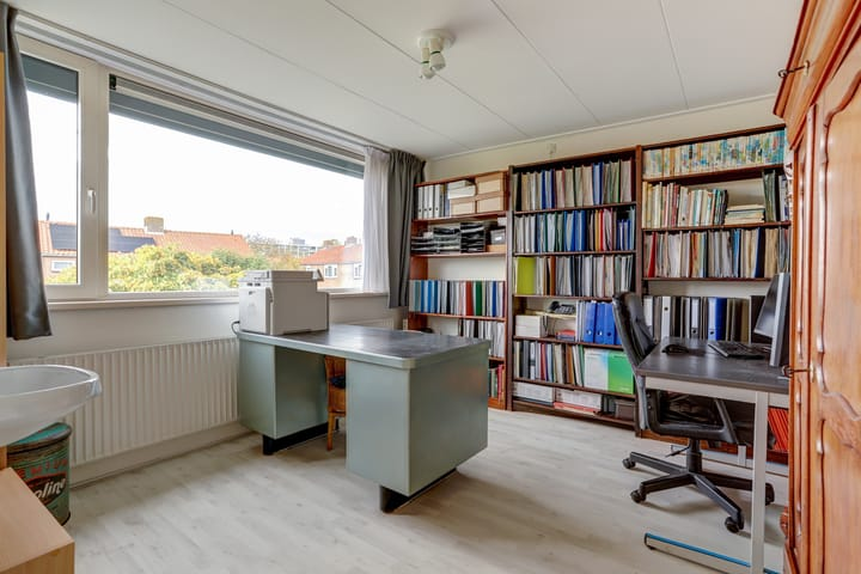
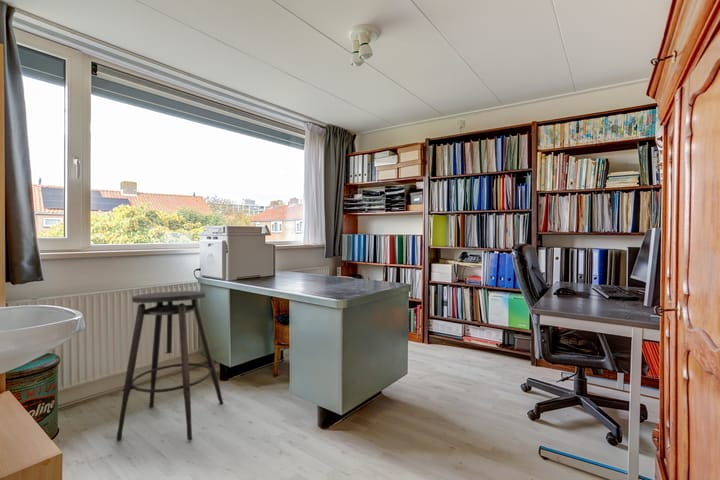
+ stool [116,290,224,441]
